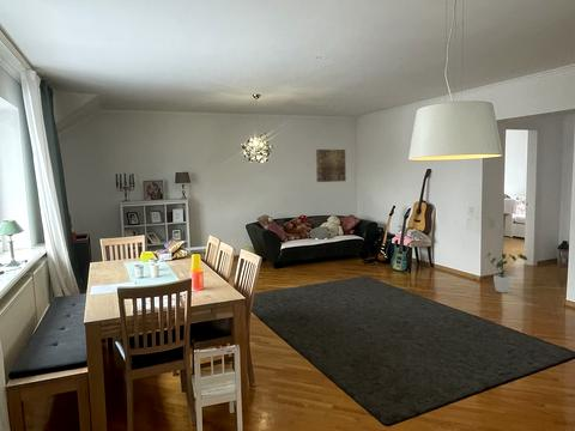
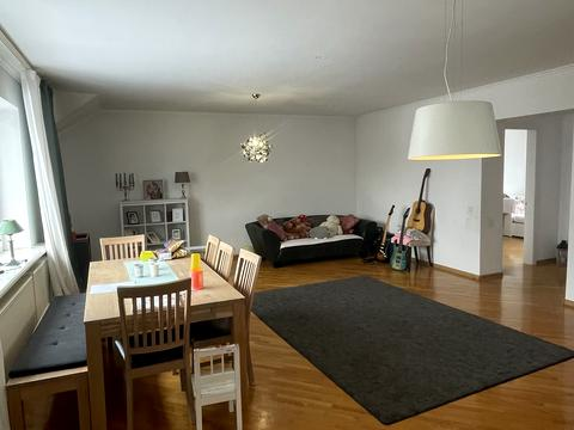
- wall art [315,148,347,183]
- house plant [484,251,528,293]
